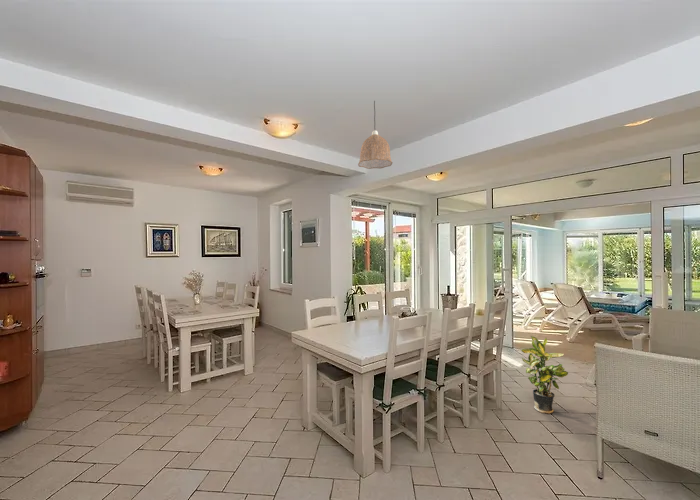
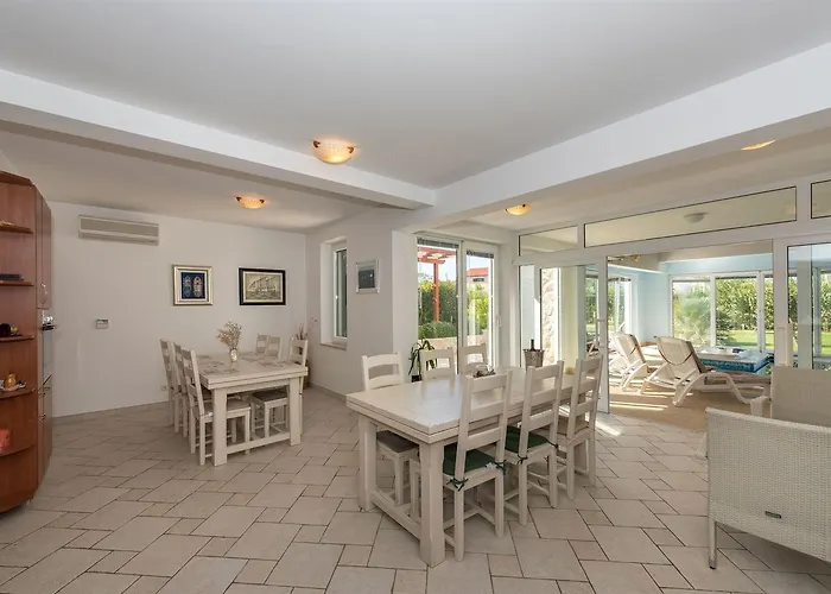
- potted plant [520,335,569,415]
- pendant lamp [357,100,394,170]
